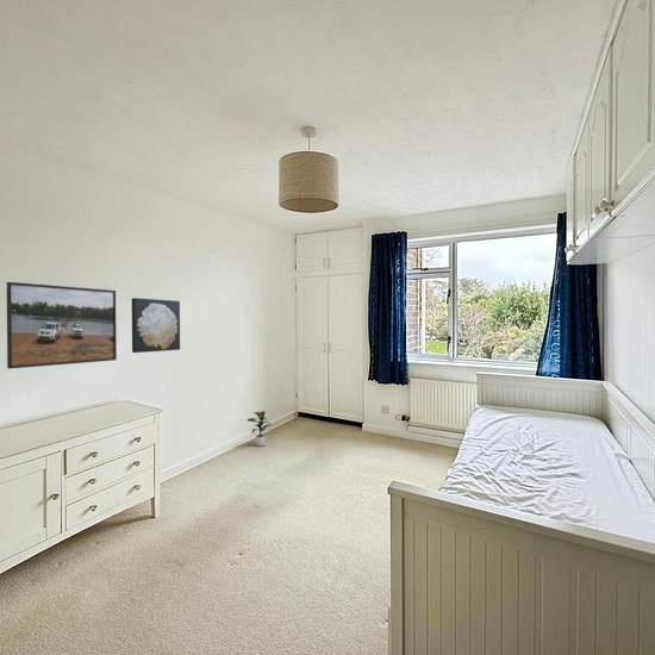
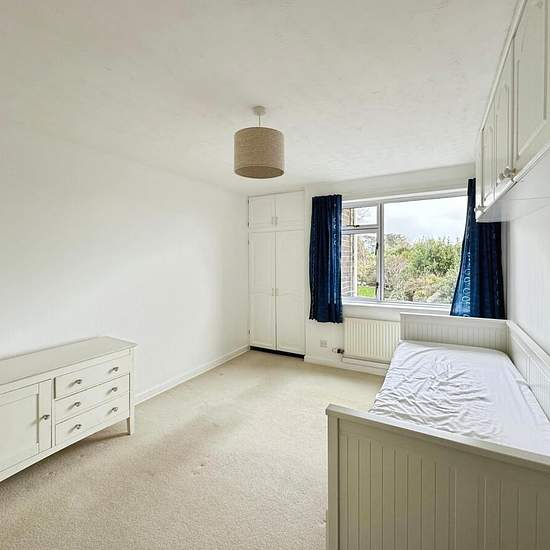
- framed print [6,281,118,370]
- wall art [131,297,181,354]
- potted plant [247,410,272,447]
